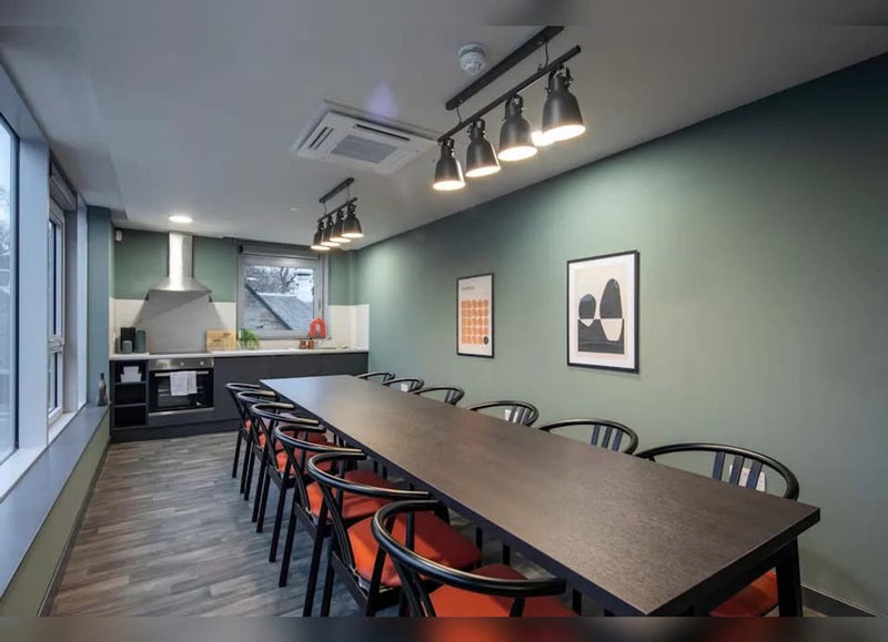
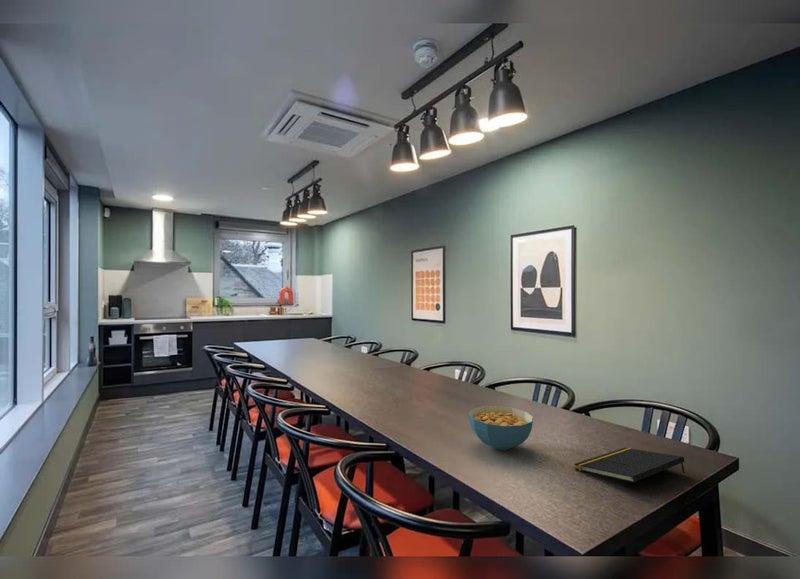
+ notepad [573,447,686,483]
+ cereal bowl [467,405,534,451]
